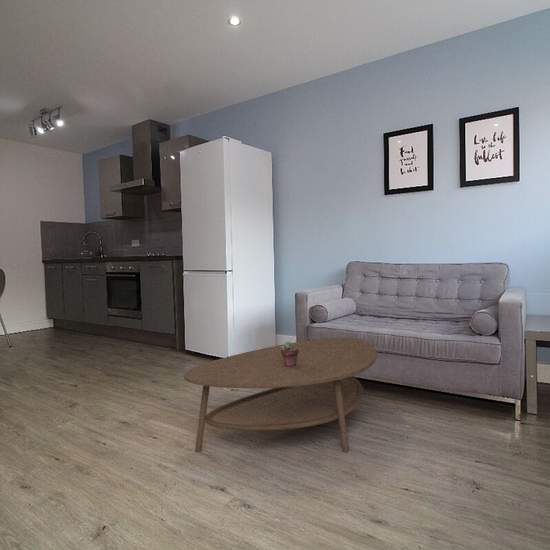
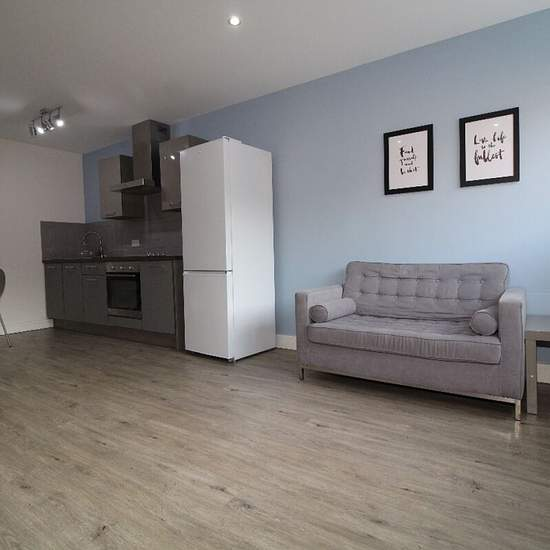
- coffee table [183,336,378,453]
- potted succulent [281,341,299,367]
